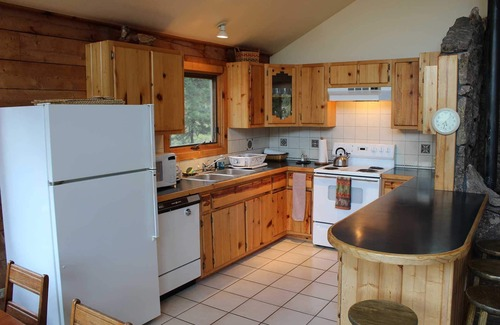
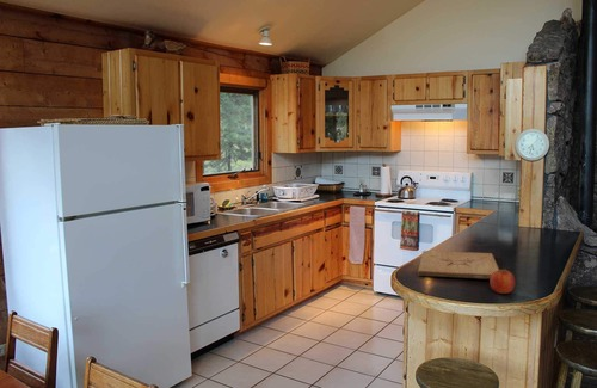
+ cutting board [417,250,500,279]
+ fruit [488,267,516,295]
